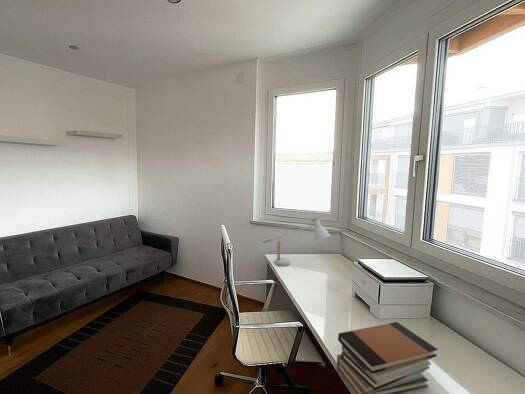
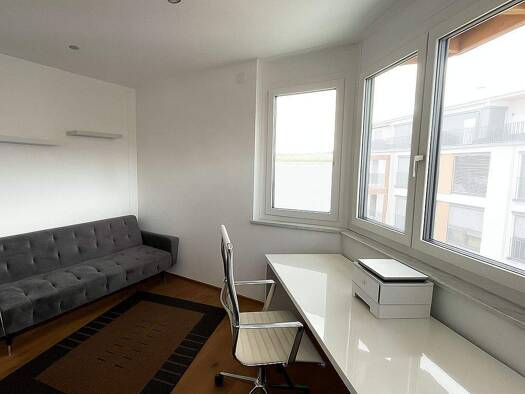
- book stack [336,321,438,394]
- desk lamp [262,217,331,267]
